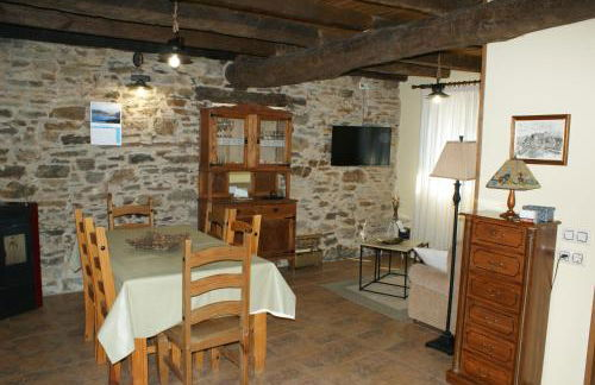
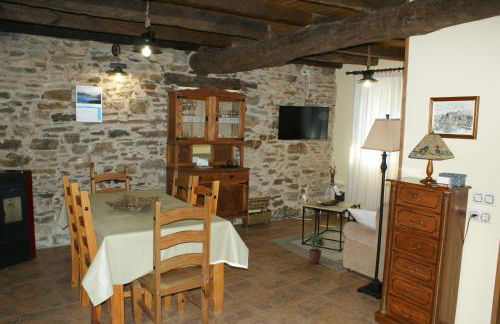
+ potted plant [306,233,327,265]
